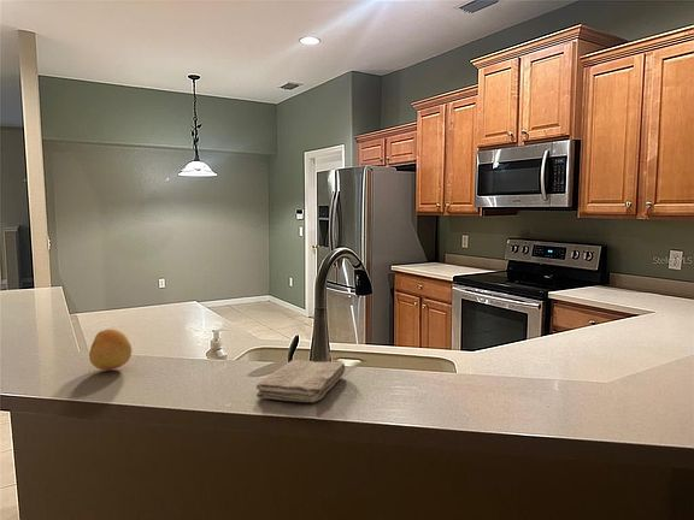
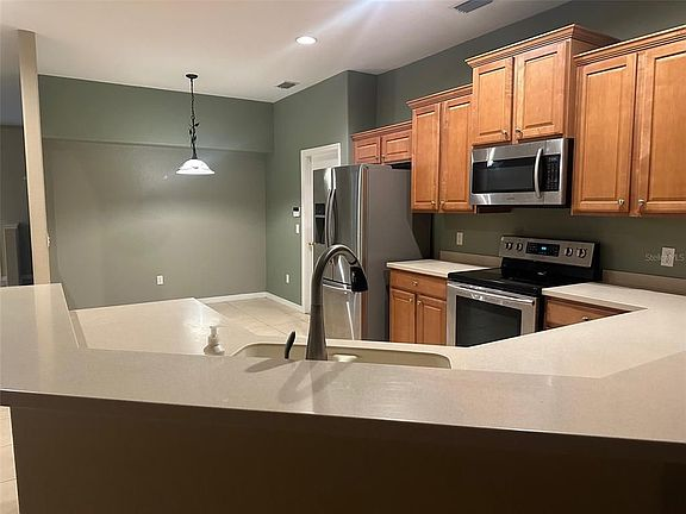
- fruit [88,327,133,371]
- washcloth [255,359,346,403]
